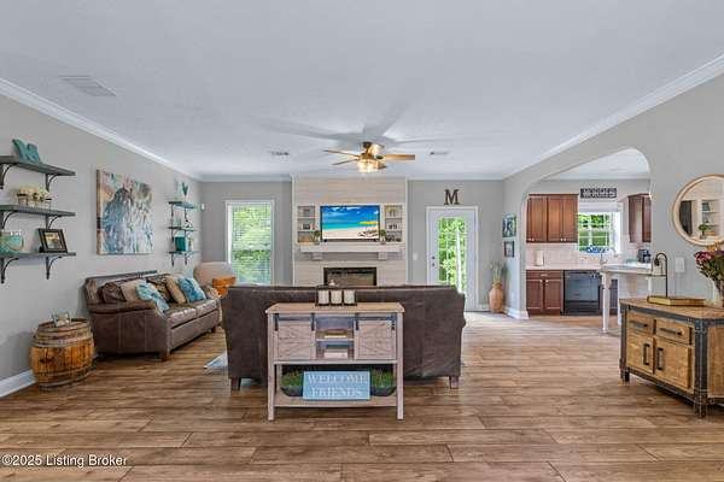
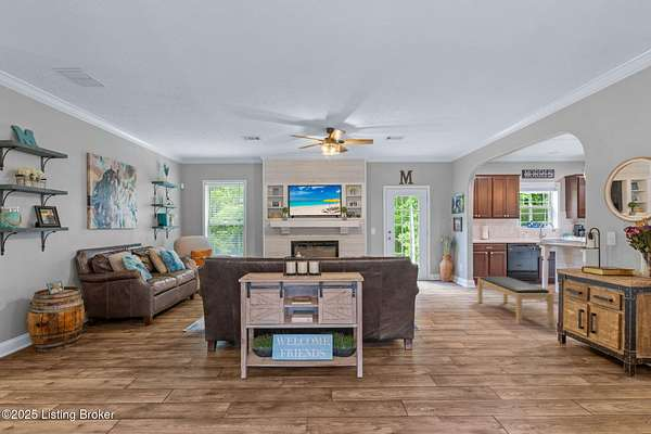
+ bench [476,276,554,324]
